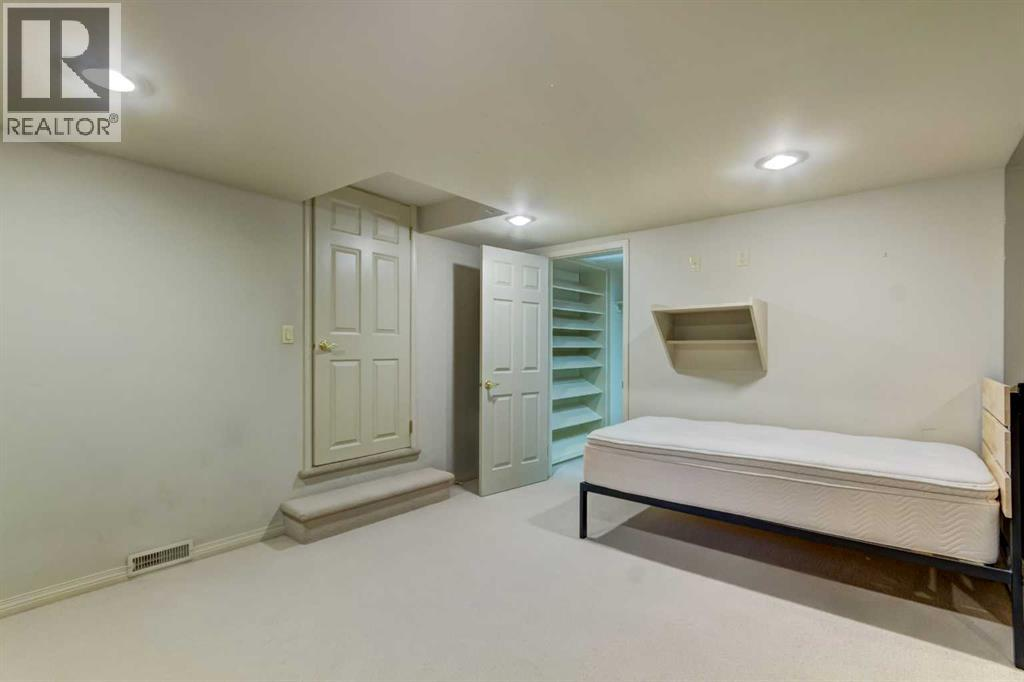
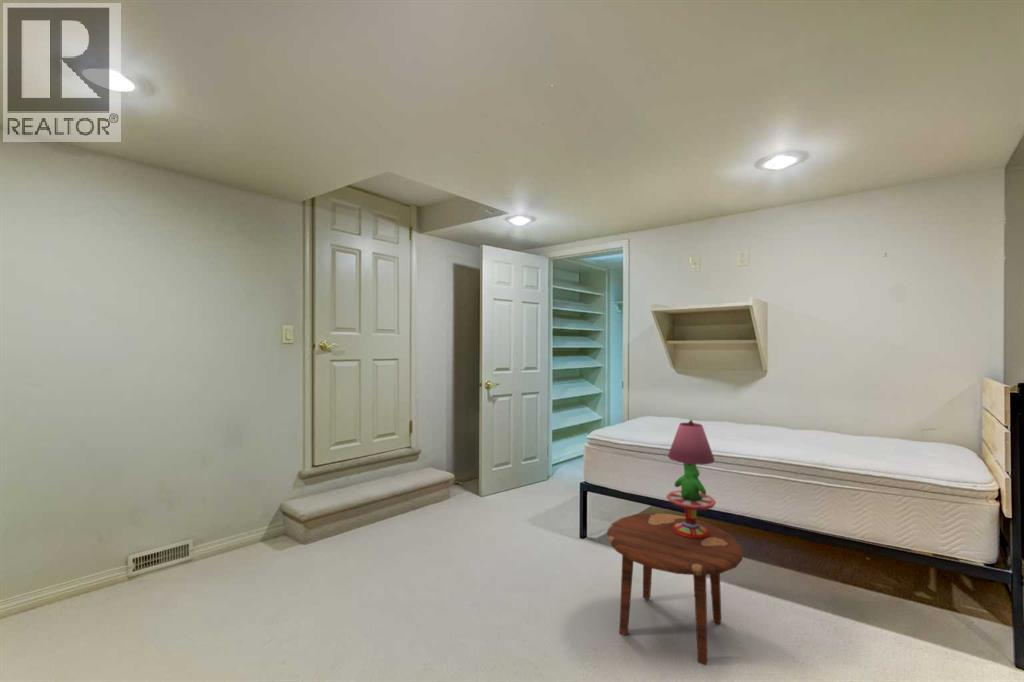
+ side table [606,512,744,666]
+ table lamp [665,419,717,539]
